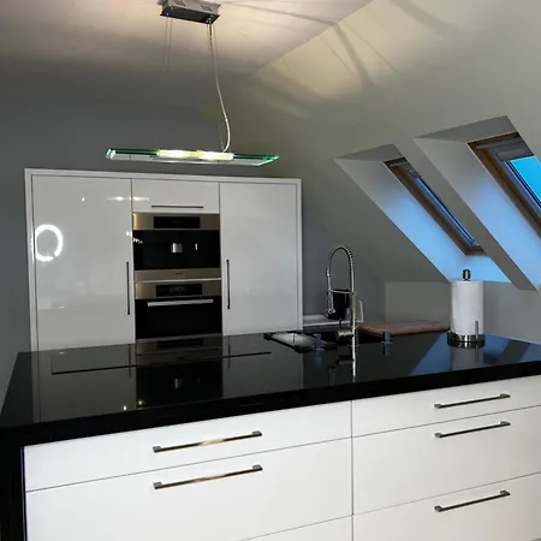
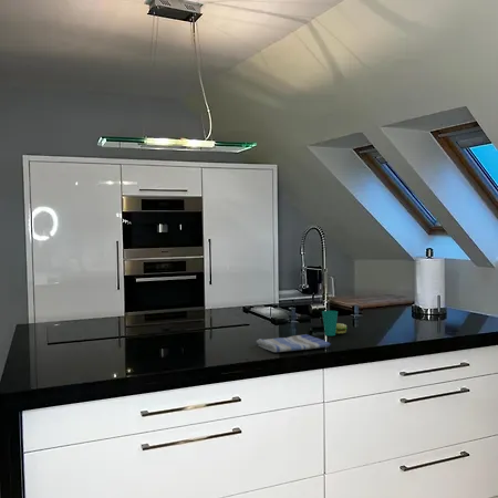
+ dish towel [256,333,332,353]
+ cup [321,310,347,336]
